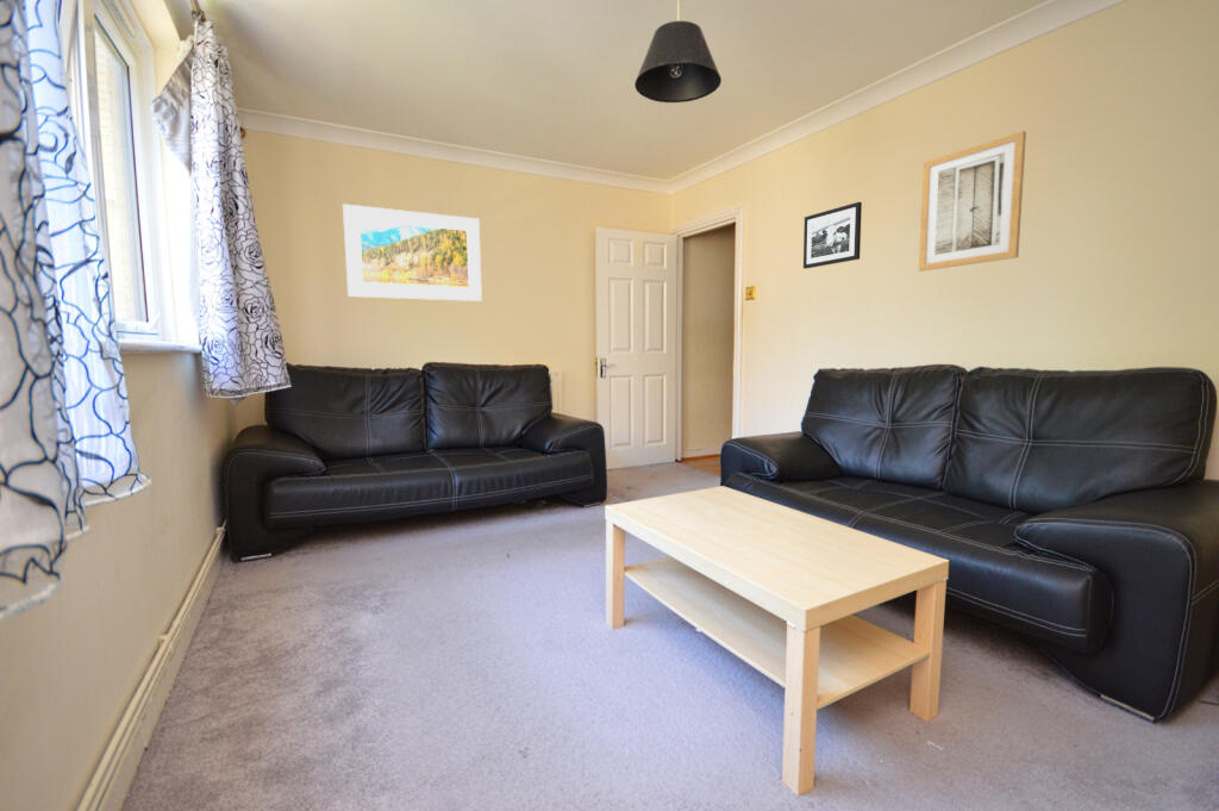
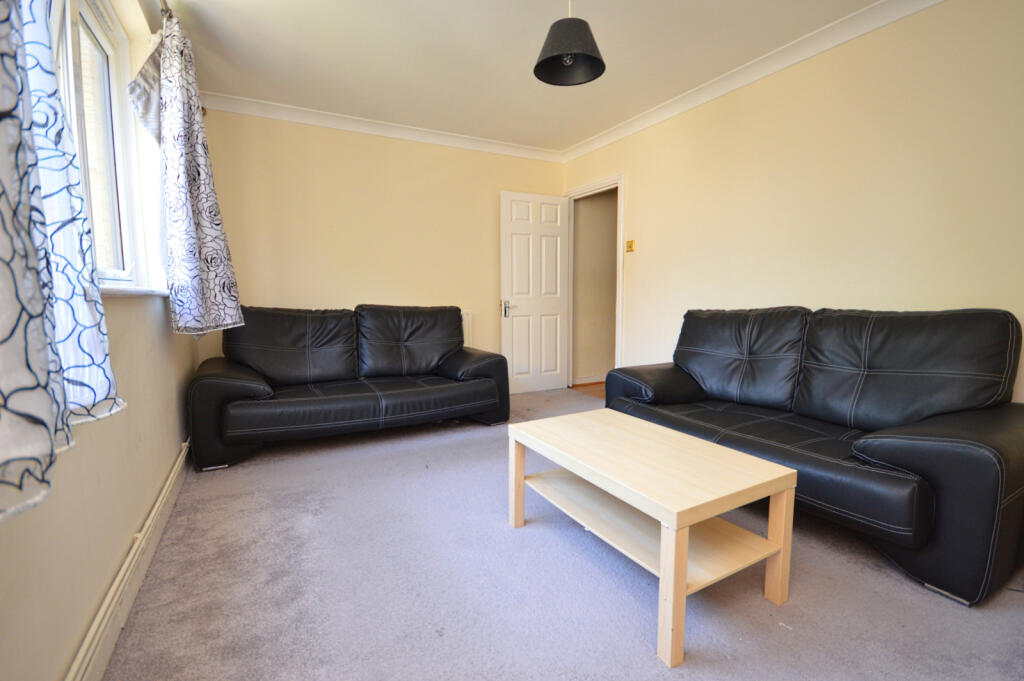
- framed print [342,202,483,302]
- wall art [918,130,1027,273]
- picture frame [802,200,863,270]
